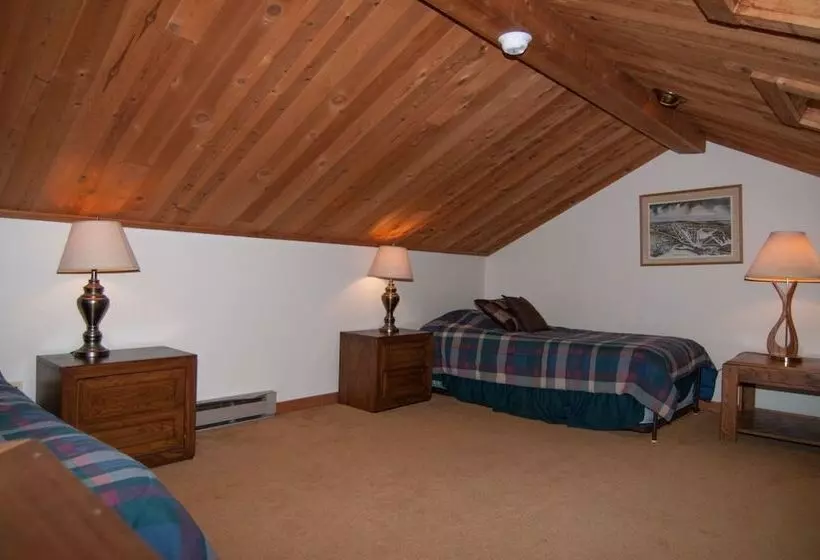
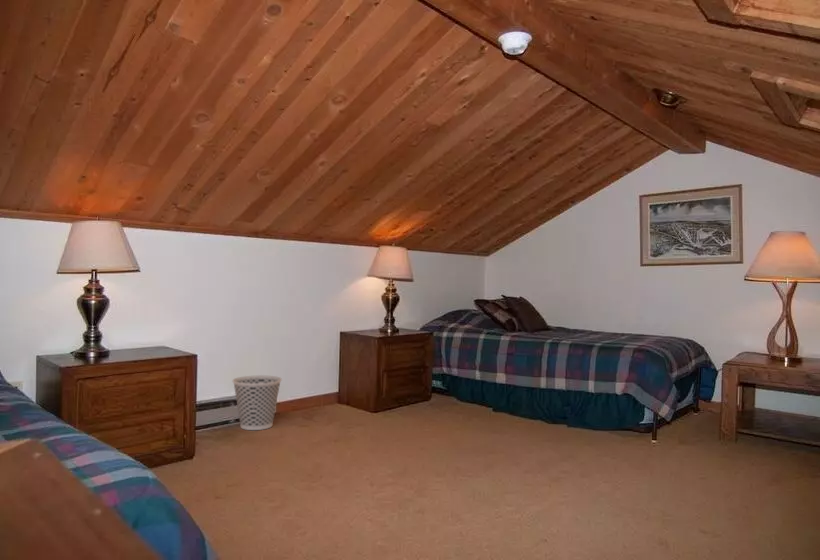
+ wastebasket [232,374,283,431]
